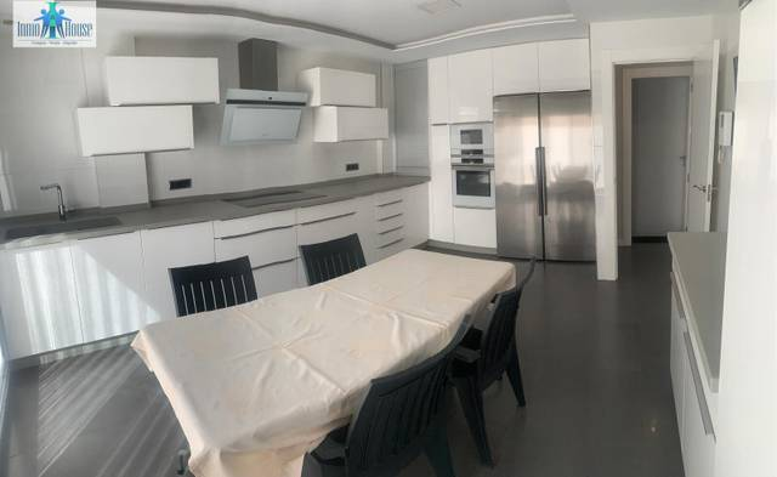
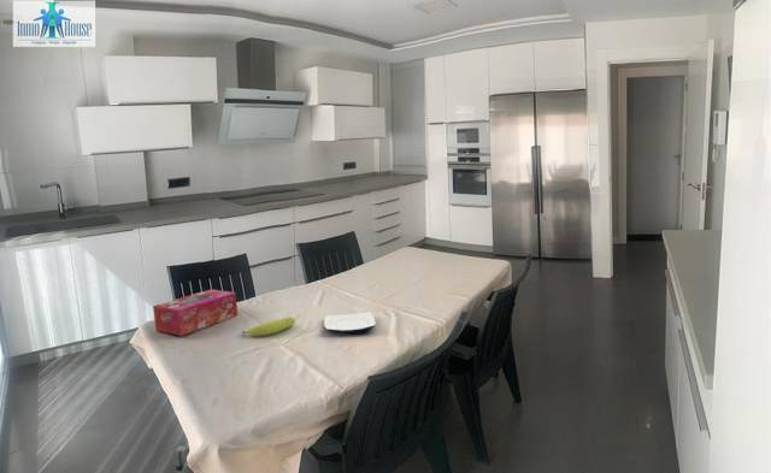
+ tissue box [152,288,239,337]
+ fruit [241,315,296,337]
+ plate [323,311,377,333]
